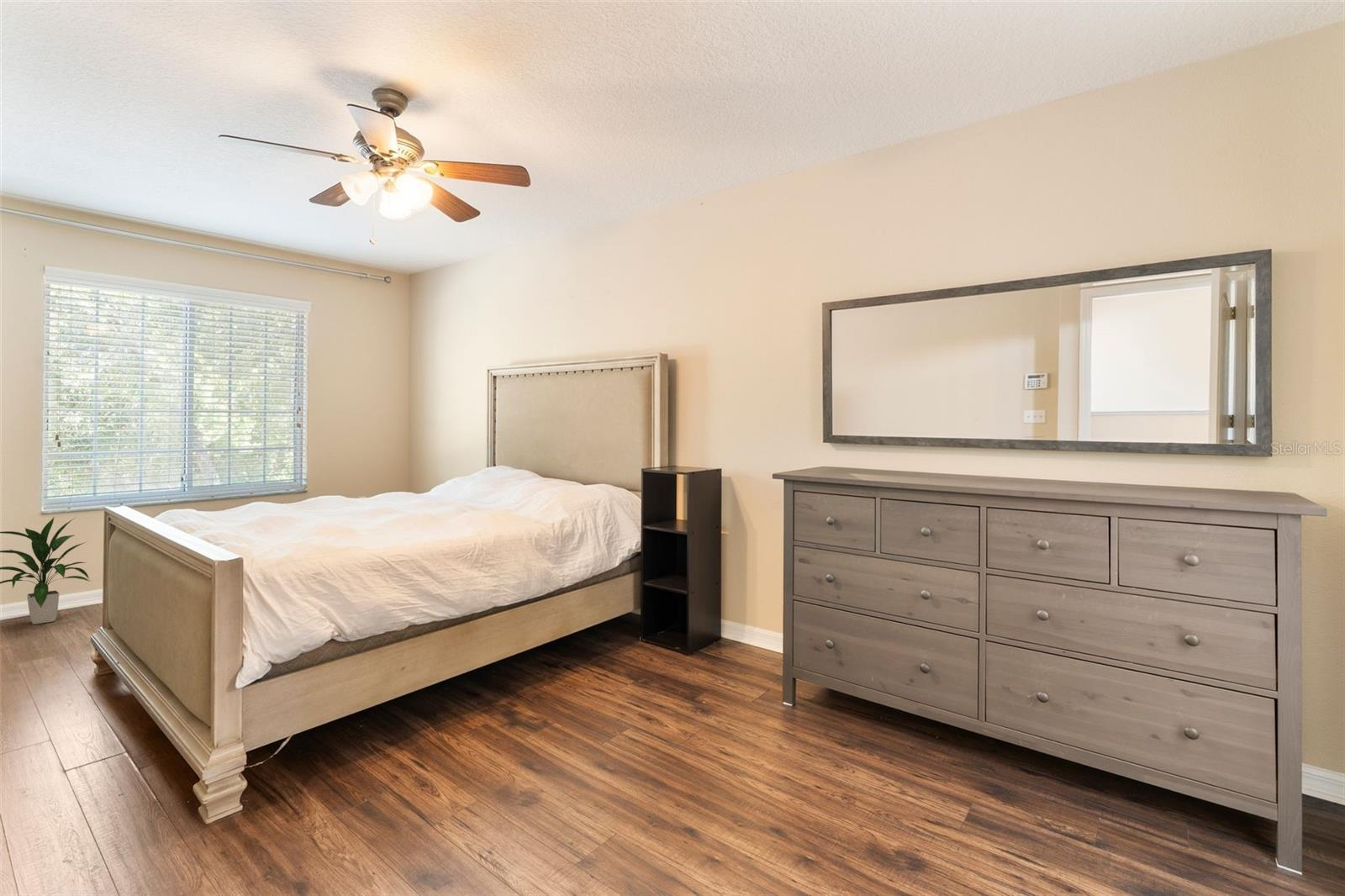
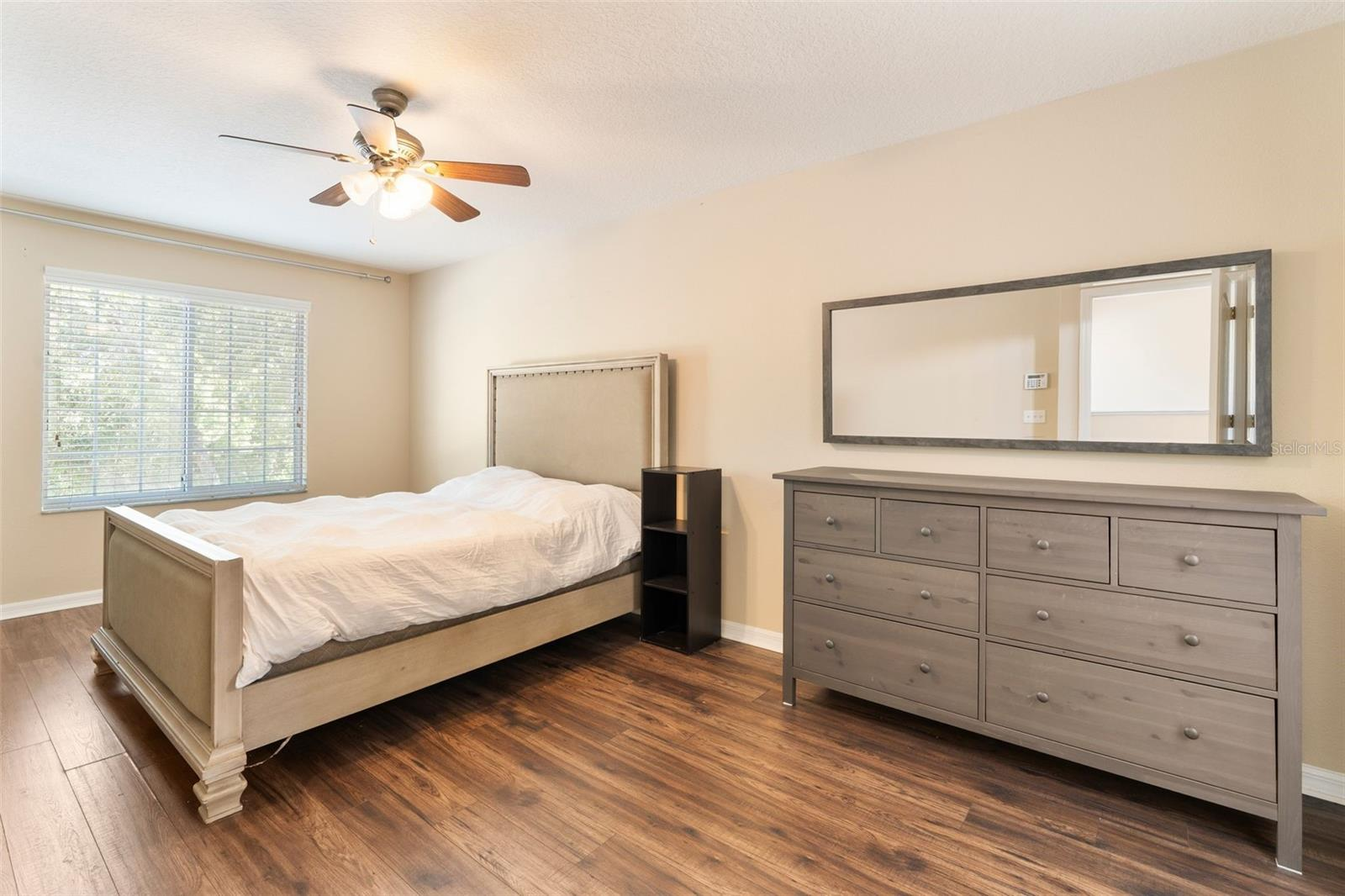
- indoor plant [0,516,92,625]
